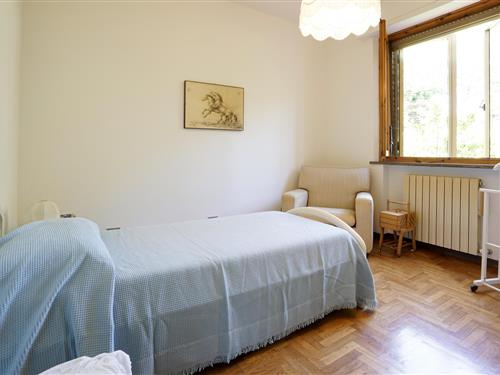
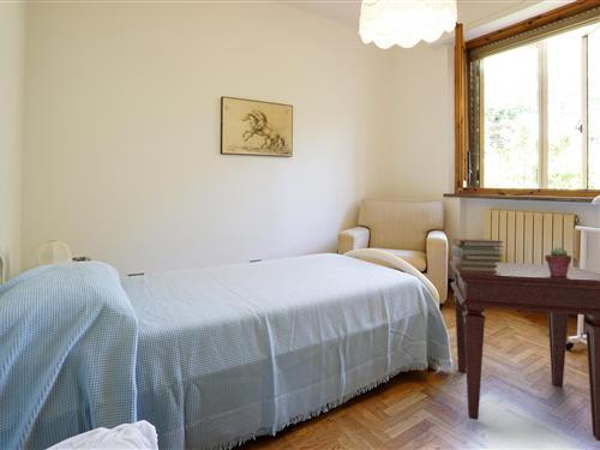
+ potted succulent [544,246,572,276]
+ side table [449,259,600,443]
+ book stack [451,238,505,272]
